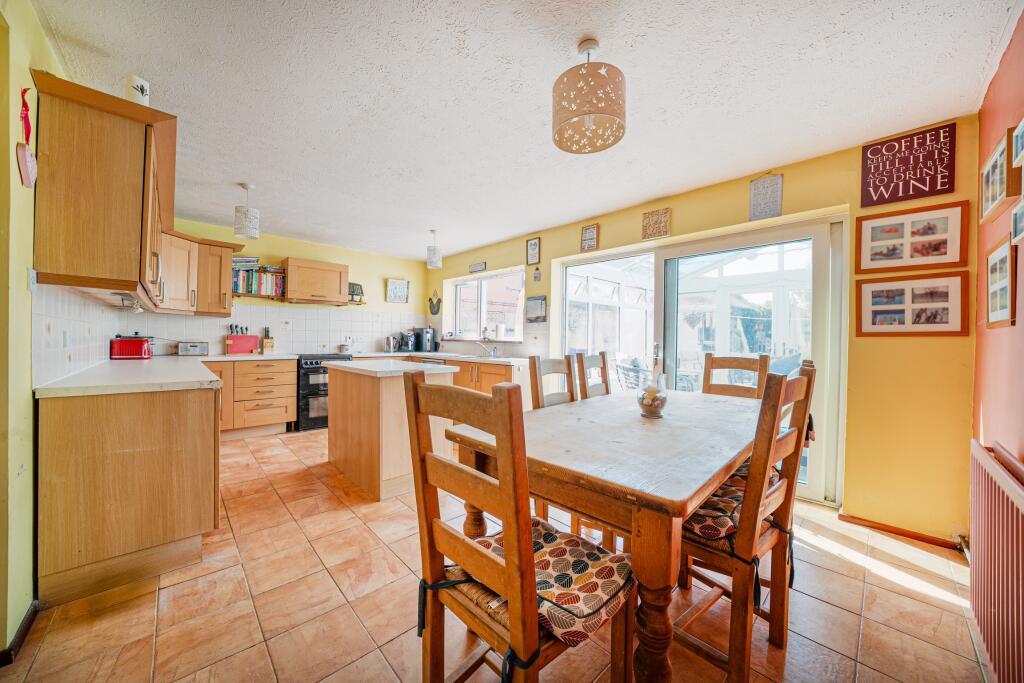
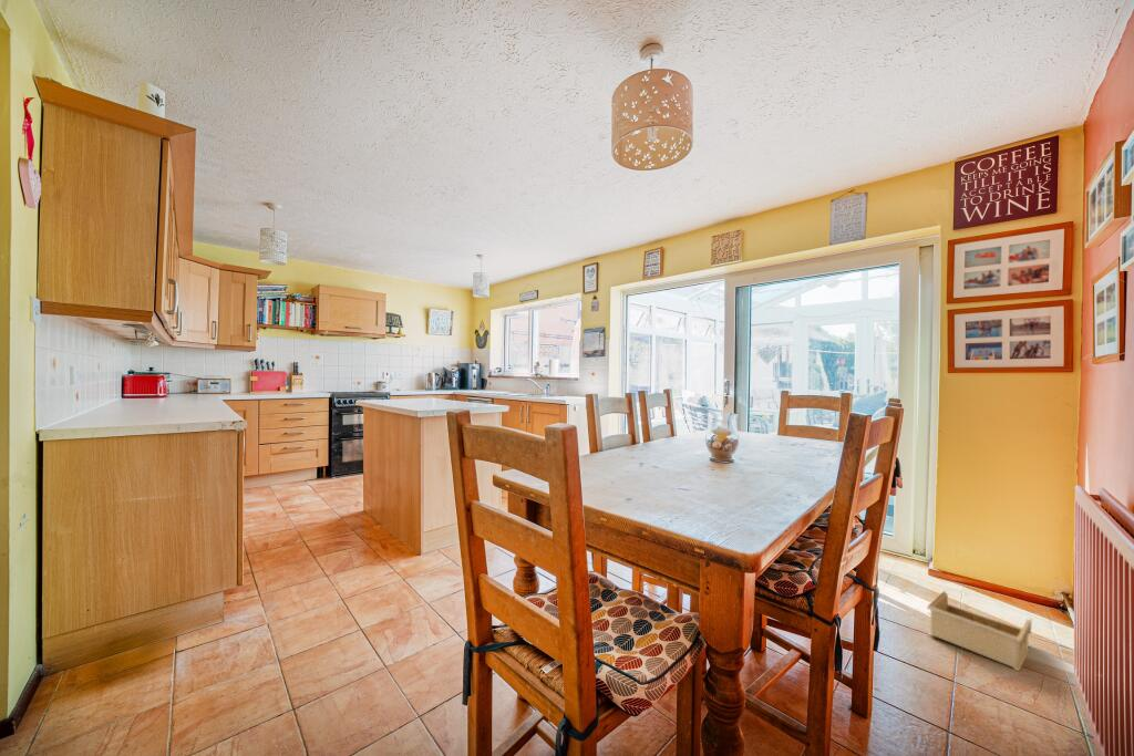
+ storage bin [926,590,1032,672]
